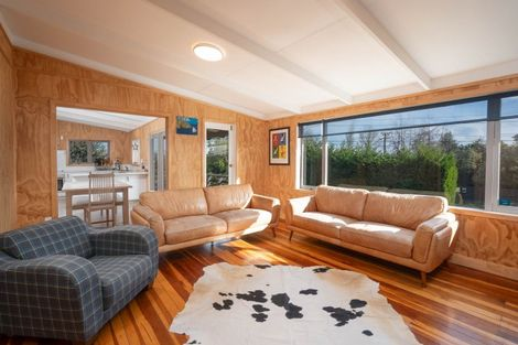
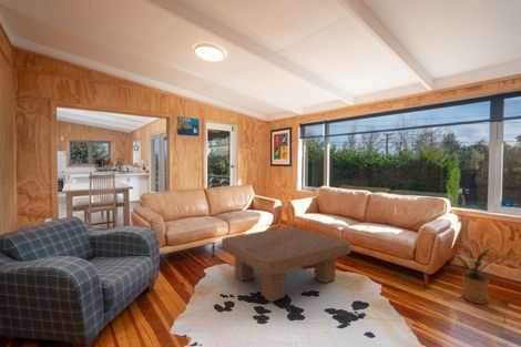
+ house plant [445,241,514,305]
+ coffee table [221,226,351,303]
